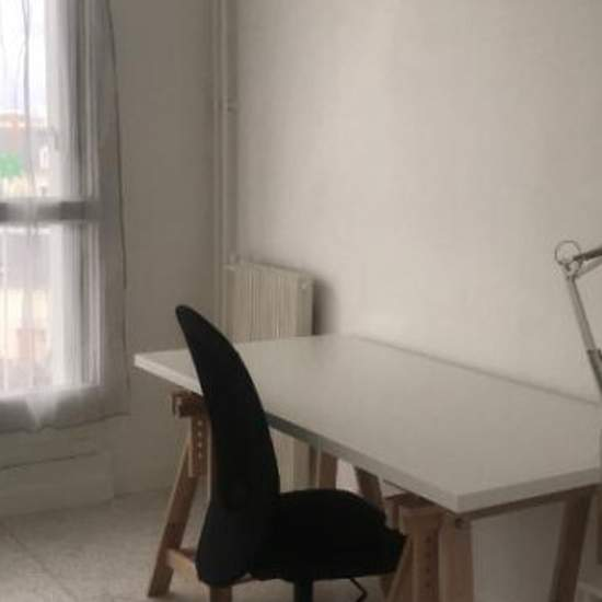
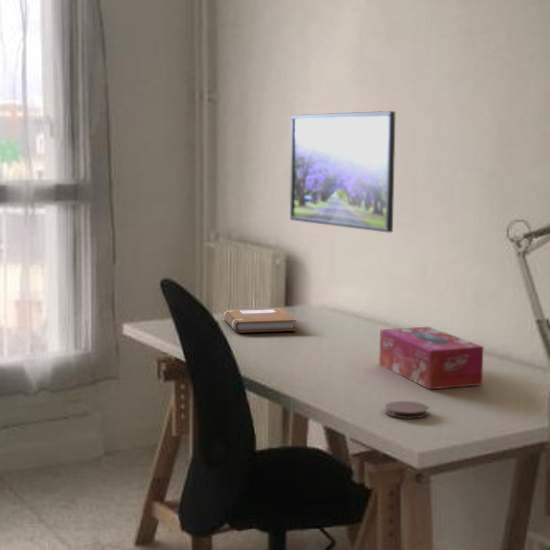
+ tissue box [378,326,484,390]
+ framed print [289,110,396,233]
+ notebook [221,307,297,333]
+ coaster [384,400,430,420]
